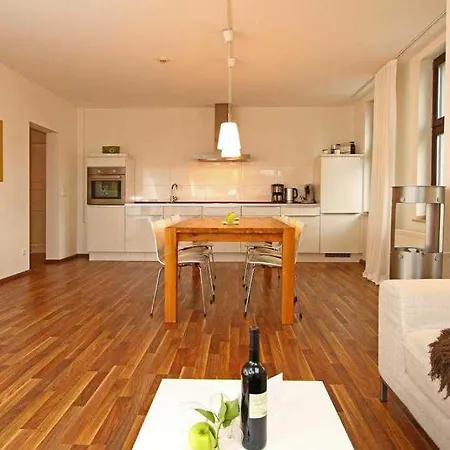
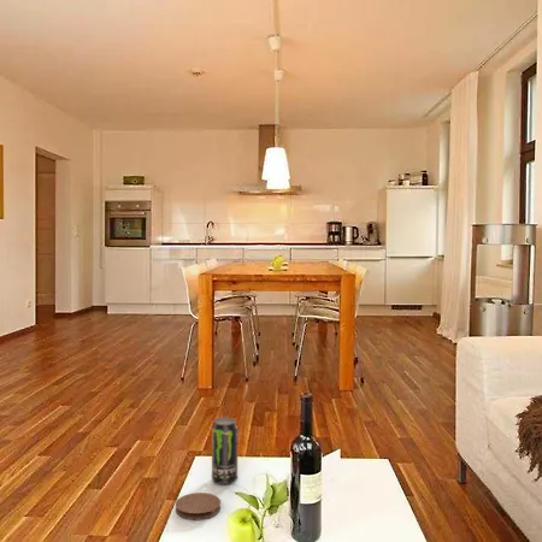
+ coaster [175,491,222,520]
+ beverage can [211,417,240,485]
